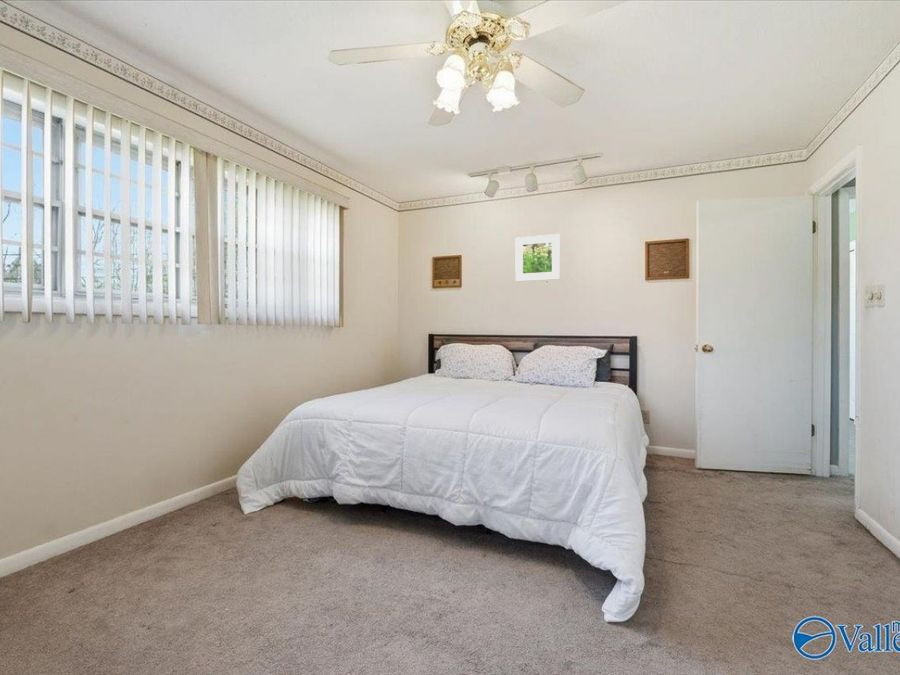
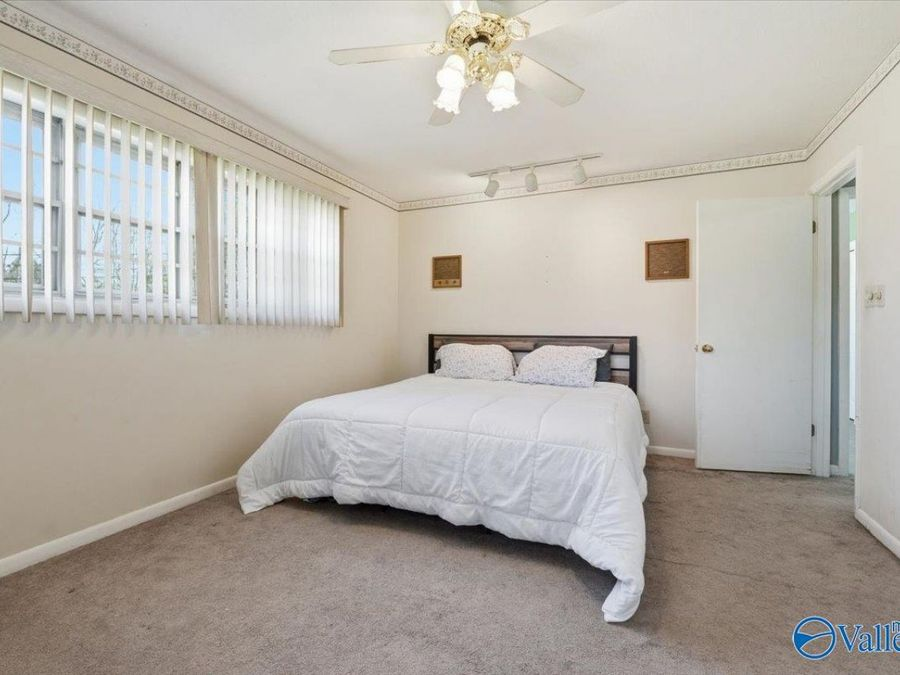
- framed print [514,233,561,282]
